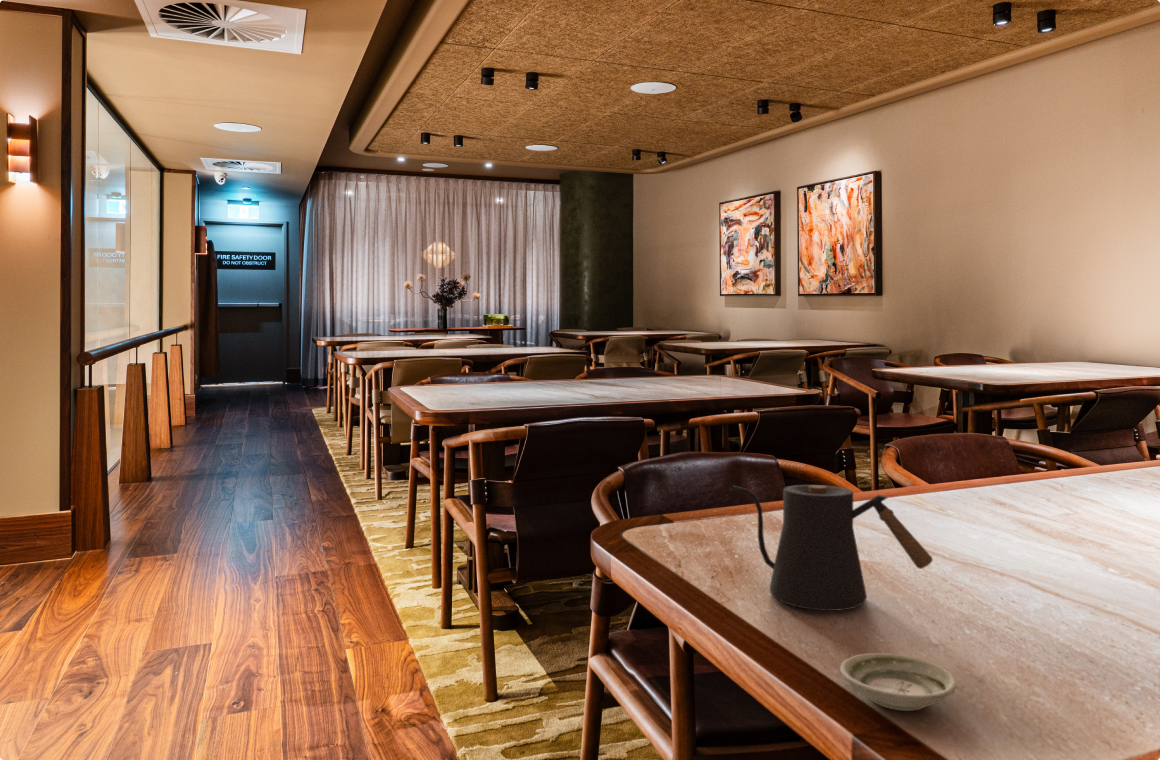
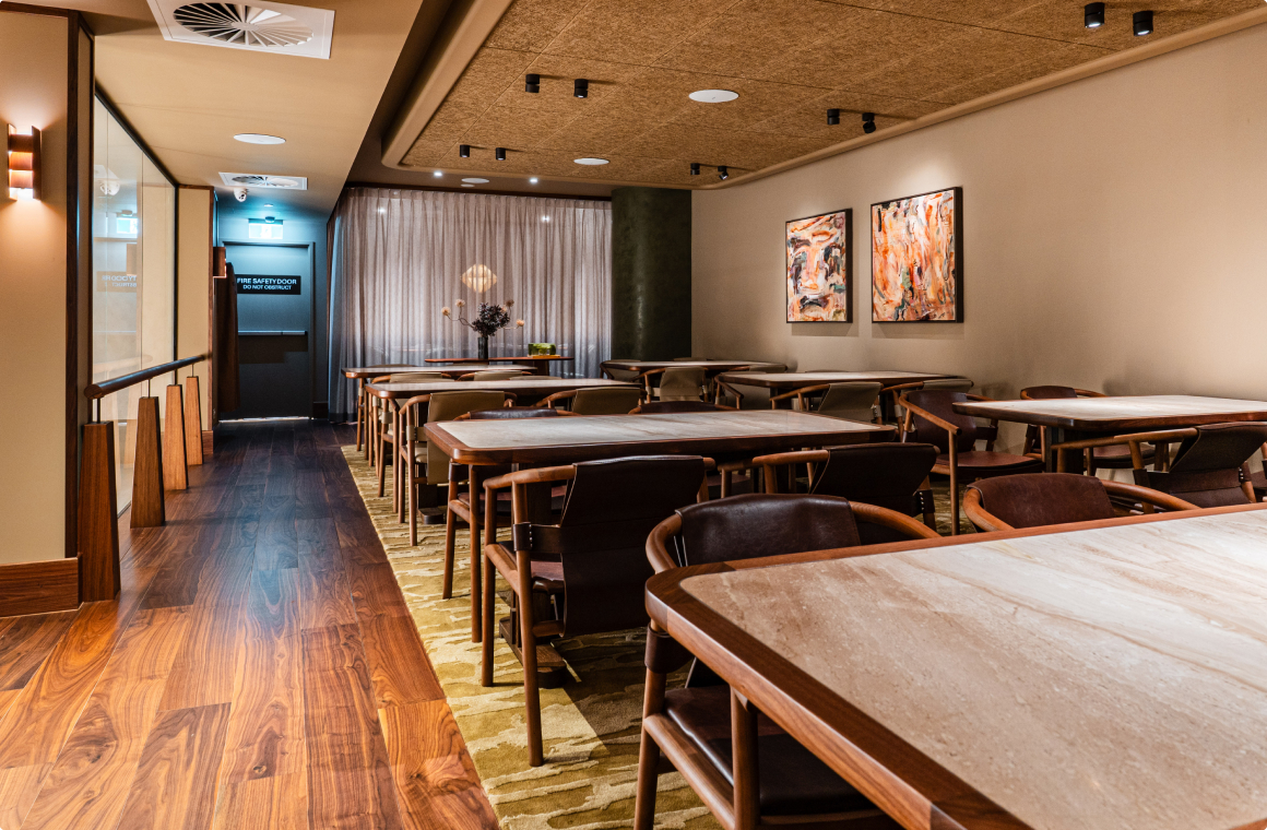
- kettle [731,484,934,612]
- saucer [839,652,957,712]
